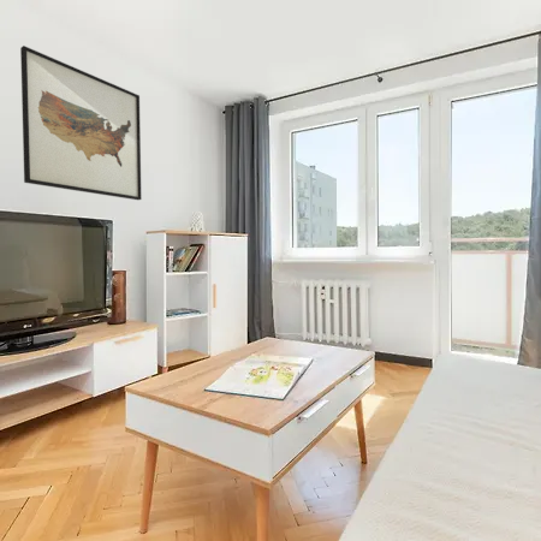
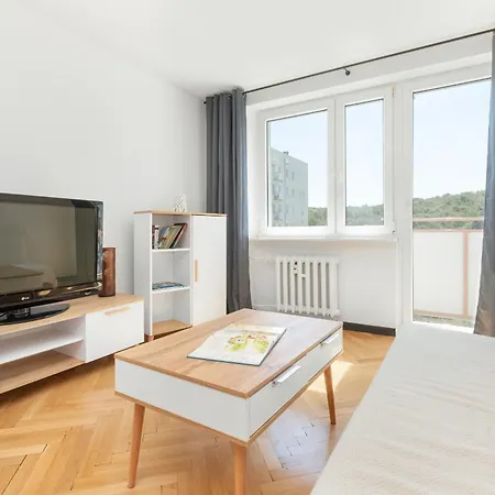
- wall art [19,44,143,201]
